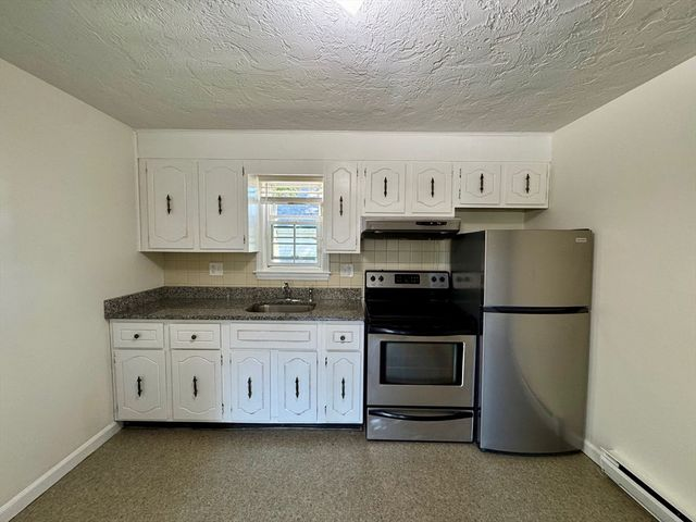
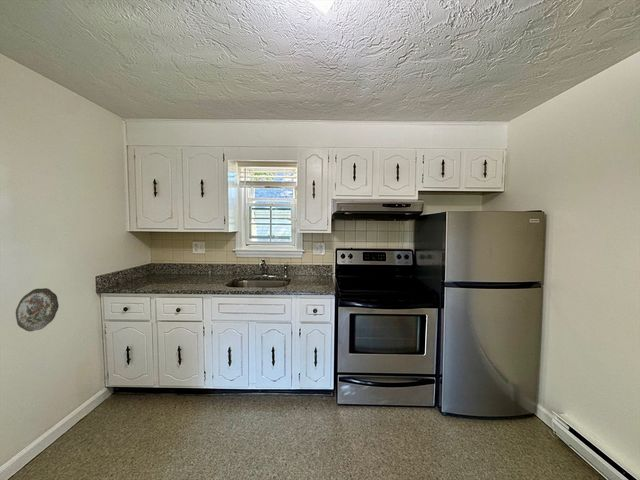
+ decorative plate [15,287,60,332]
